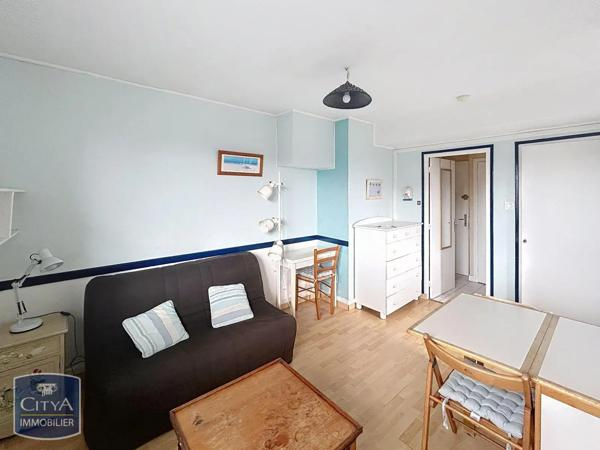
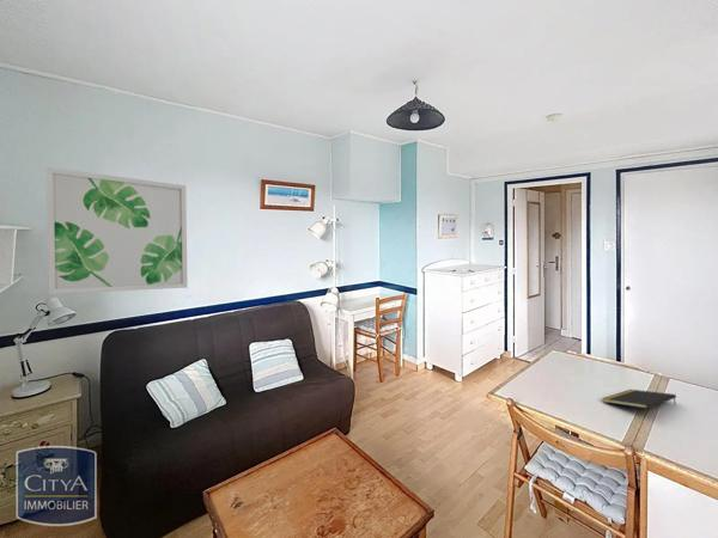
+ wall art [45,166,189,295]
+ notepad [601,389,677,410]
